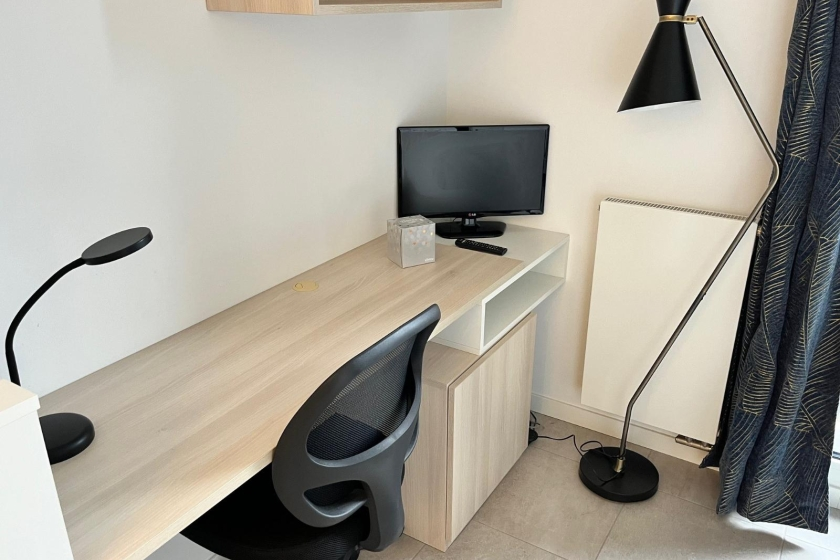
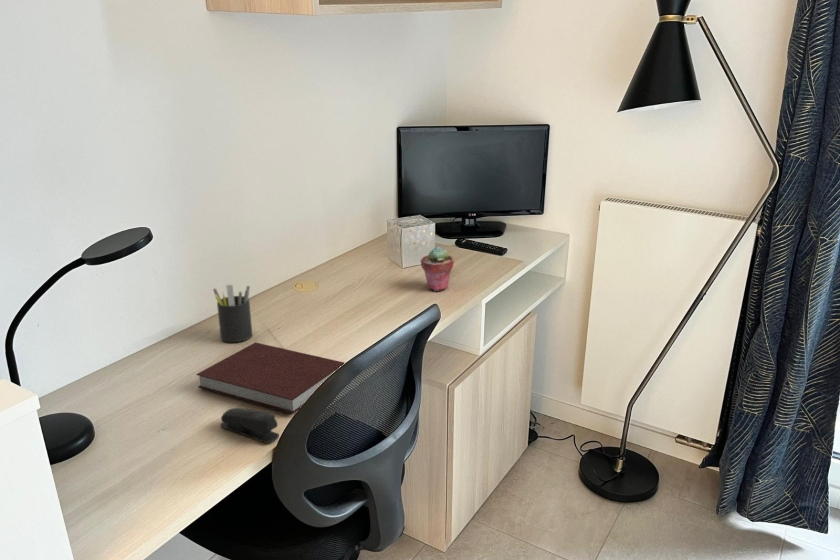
+ stapler [220,407,280,444]
+ potted succulent [420,246,455,292]
+ pen holder [212,284,253,343]
+ notebook [195,341,345,414]
